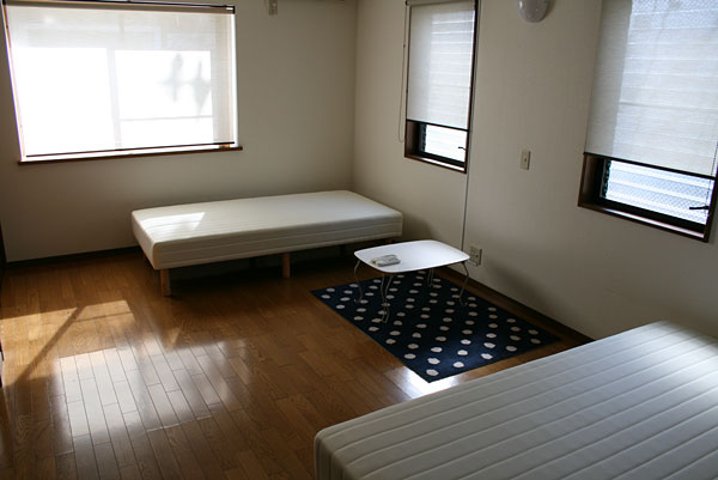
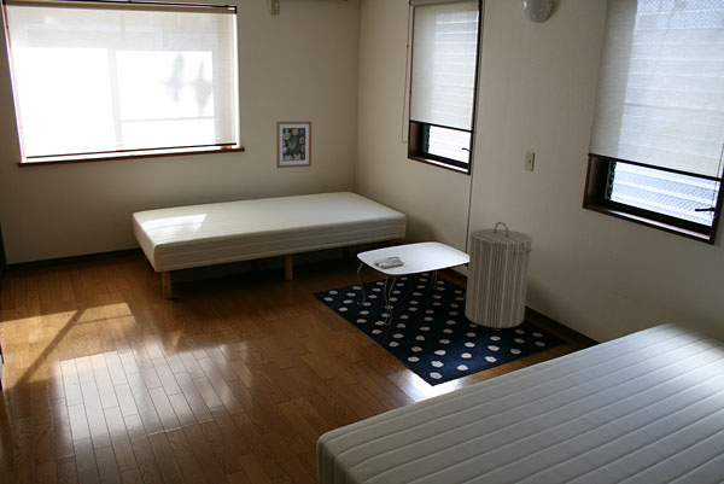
+ laundry hamper [465,221,533,330]
+ wall art [275,119,313,169]
